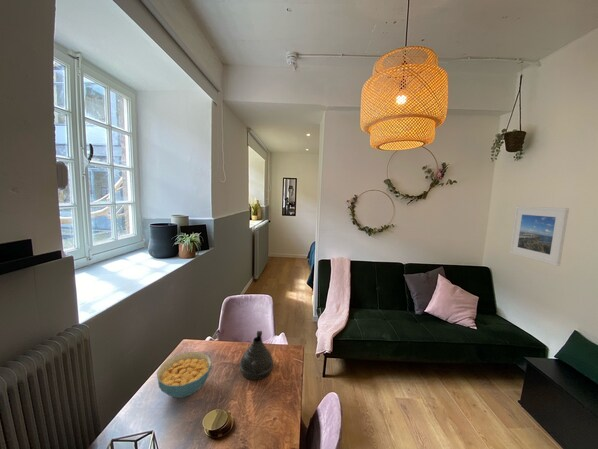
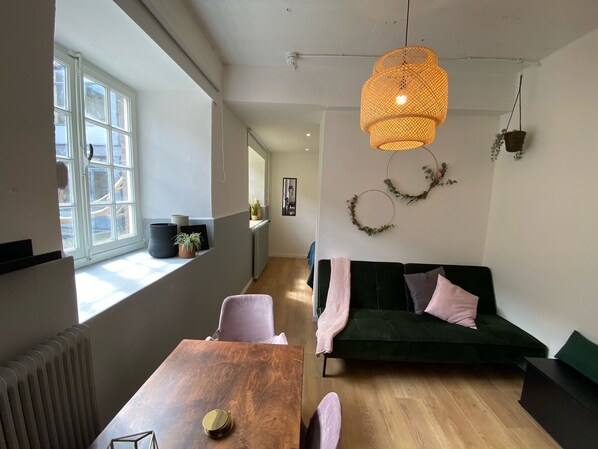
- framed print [509,205,570,267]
- cereal bowl [156,351,213,399]
- teapot [238,330,275,381]
